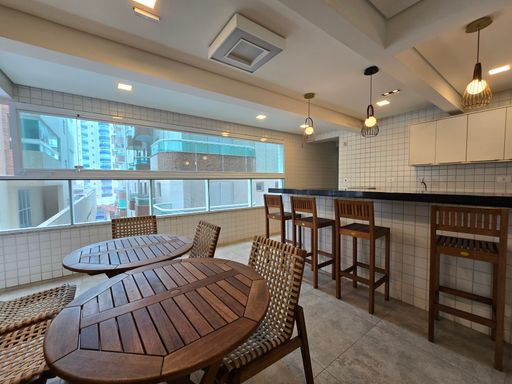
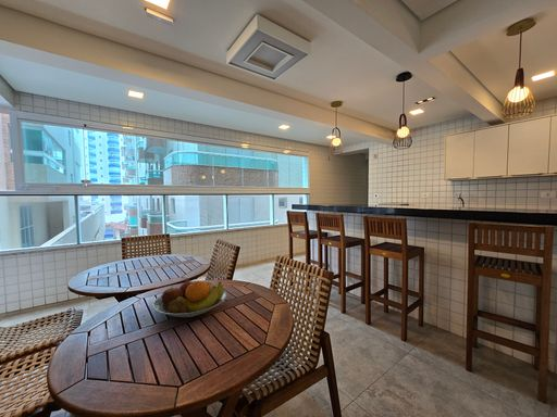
+ fruit bowl [151,278,227,318]
